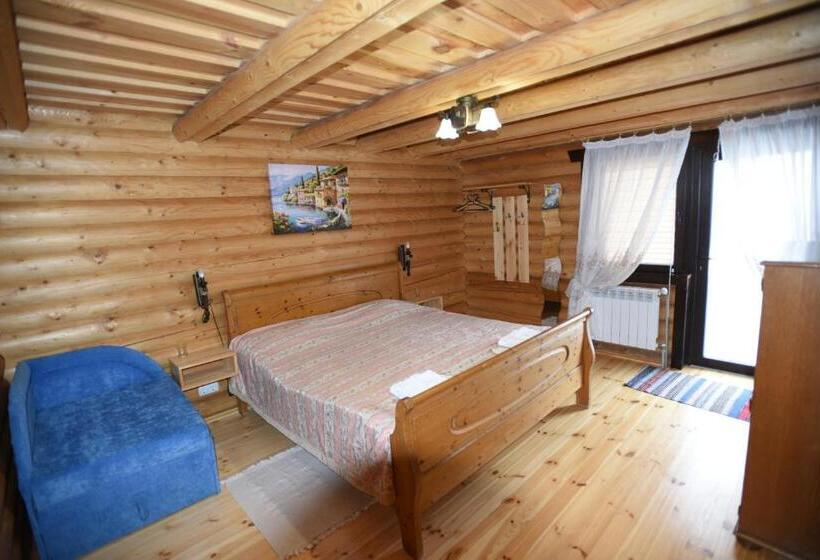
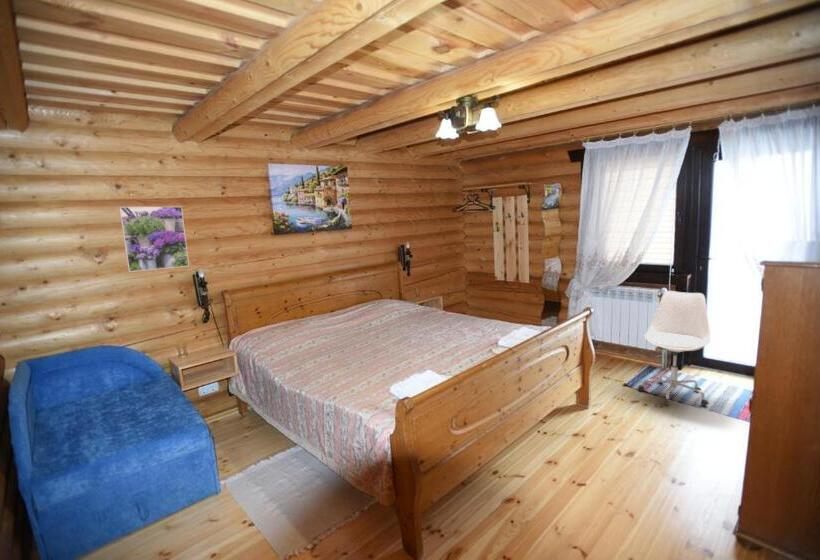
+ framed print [118,206,190,273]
+ chair [637,290,712,407]
